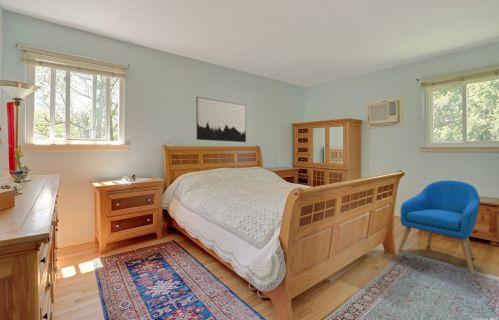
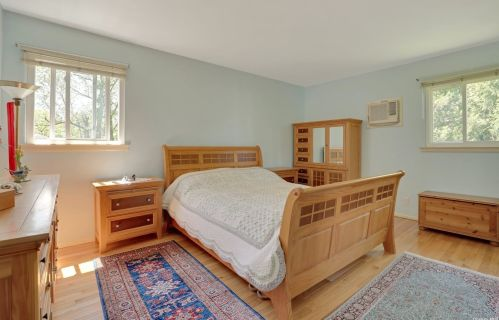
- armchair [397,179,481,275]
- wall art [195,96,247,143]
